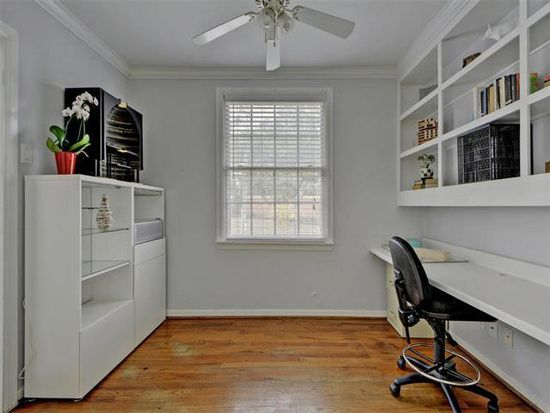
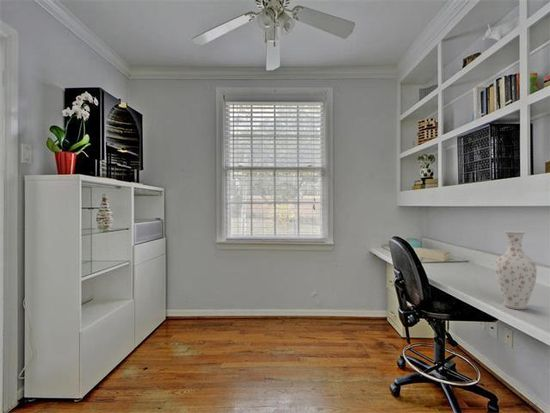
+ vase [494,230,538,310]
